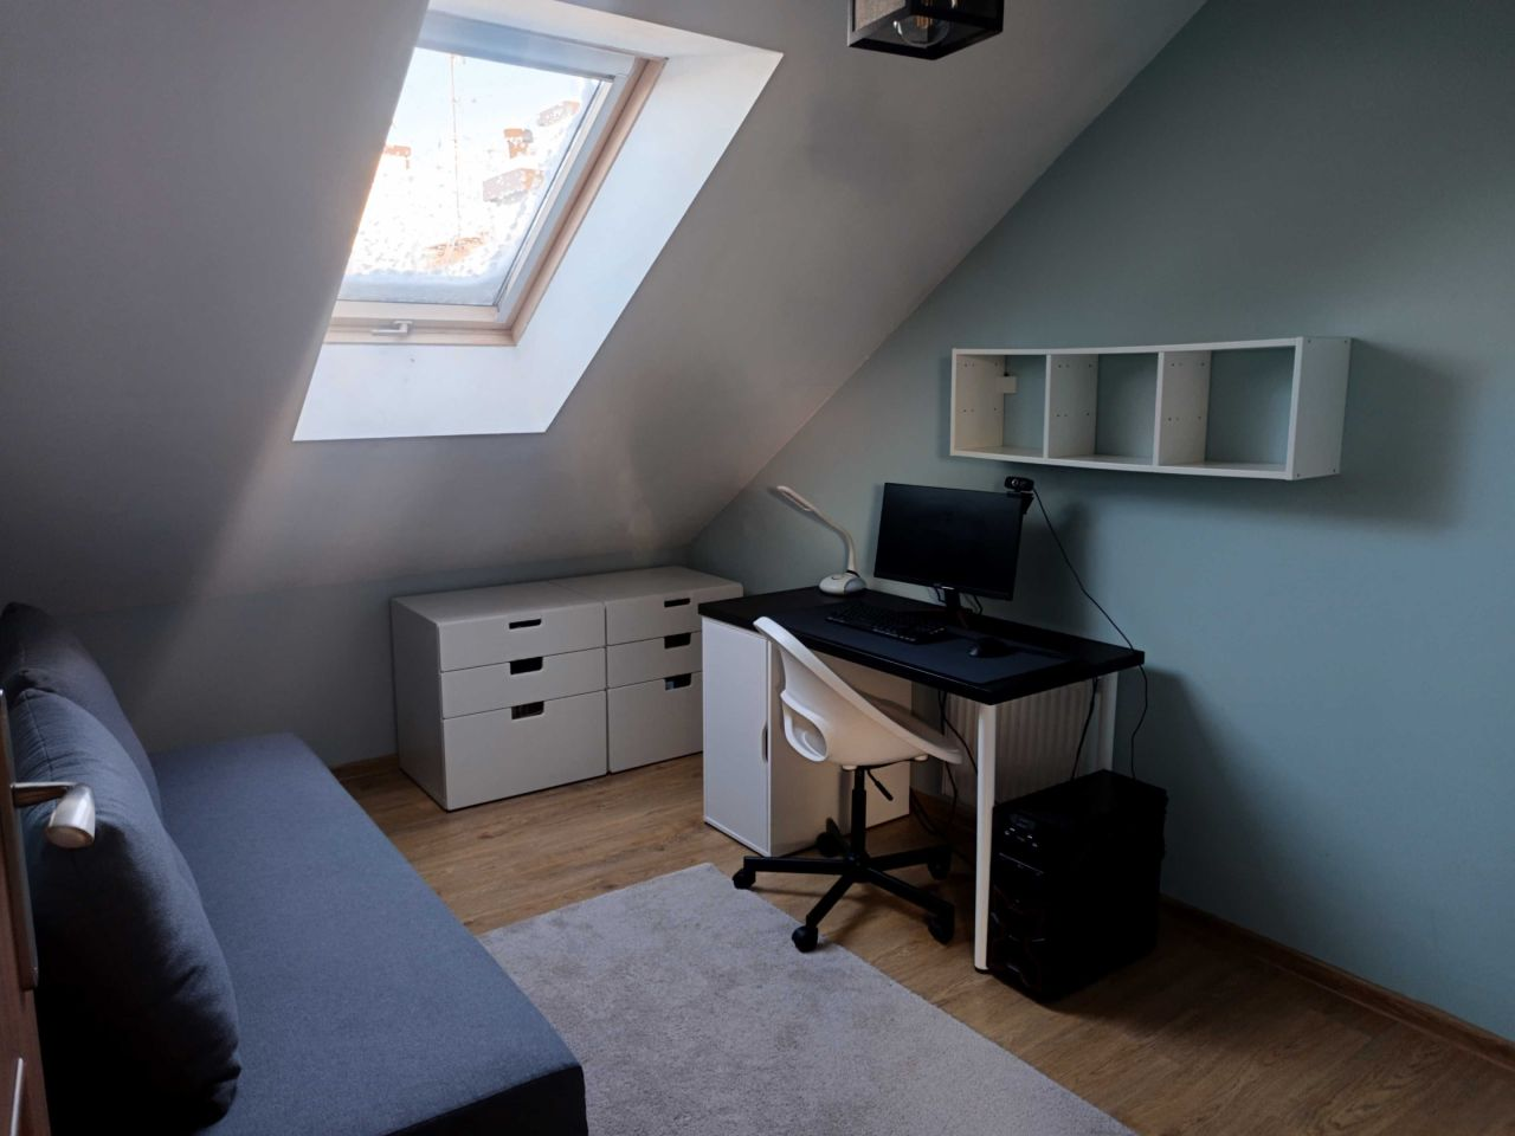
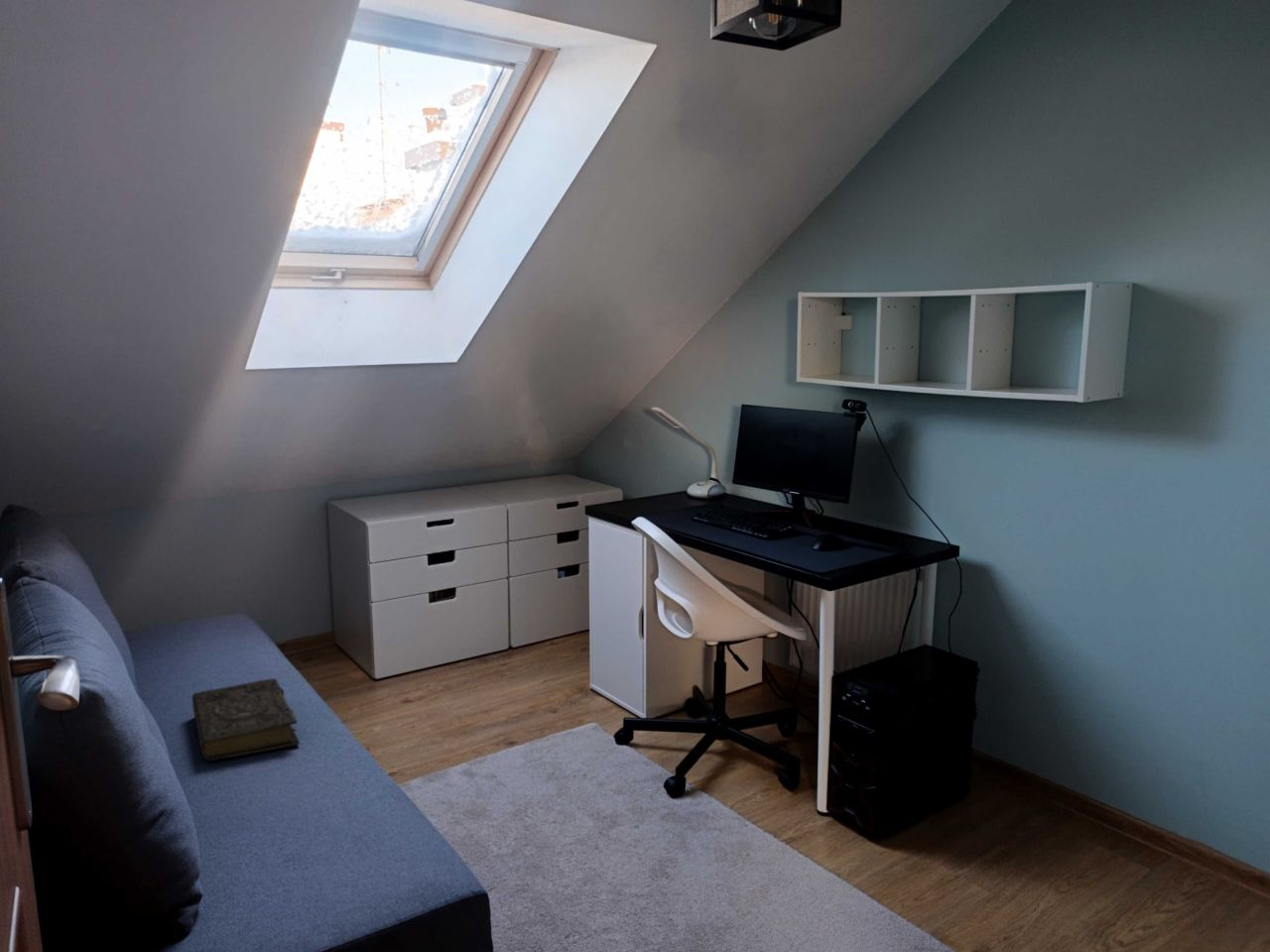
+ book [191,677,301,762]
